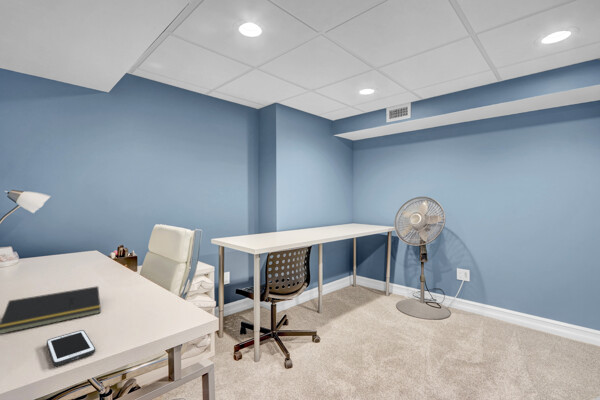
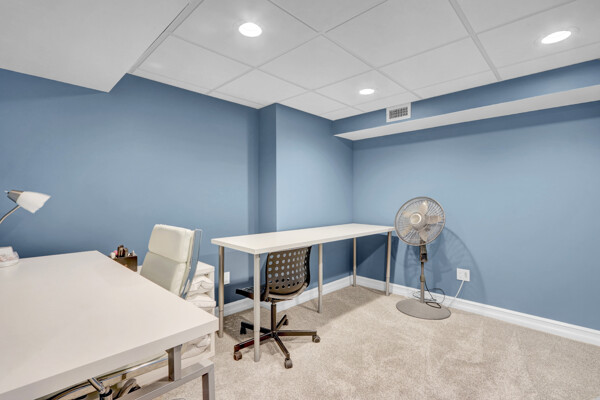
- cell phone [46,329,96,367]
- notepad [0,285,102,335]
